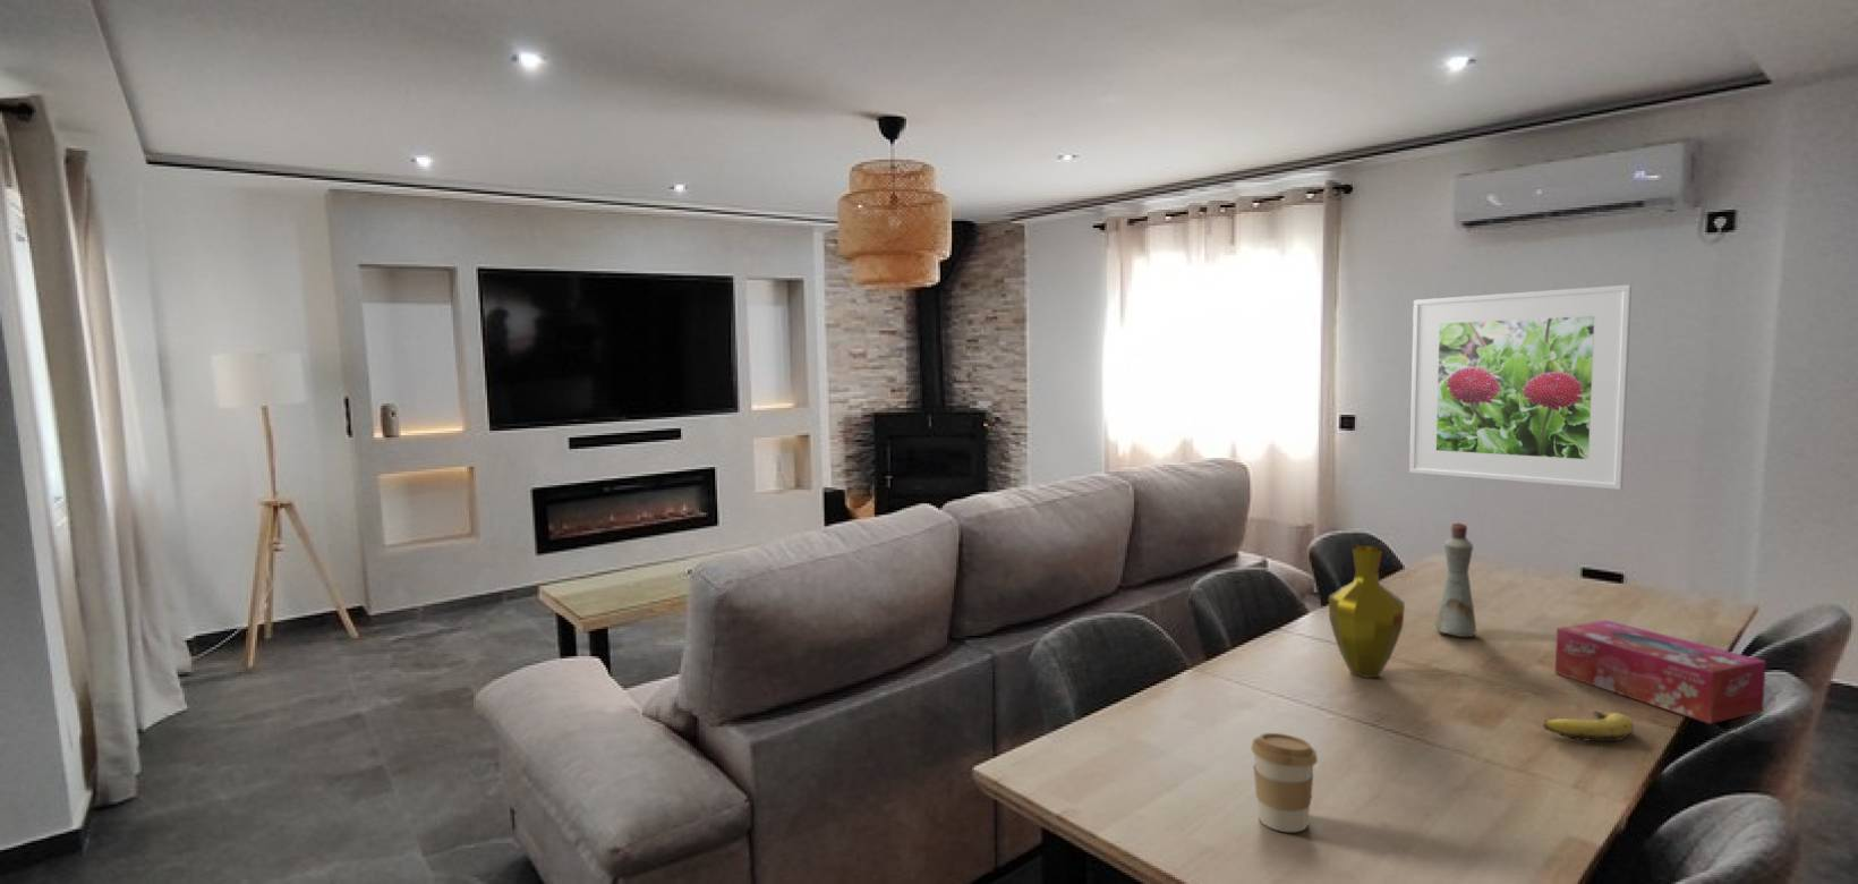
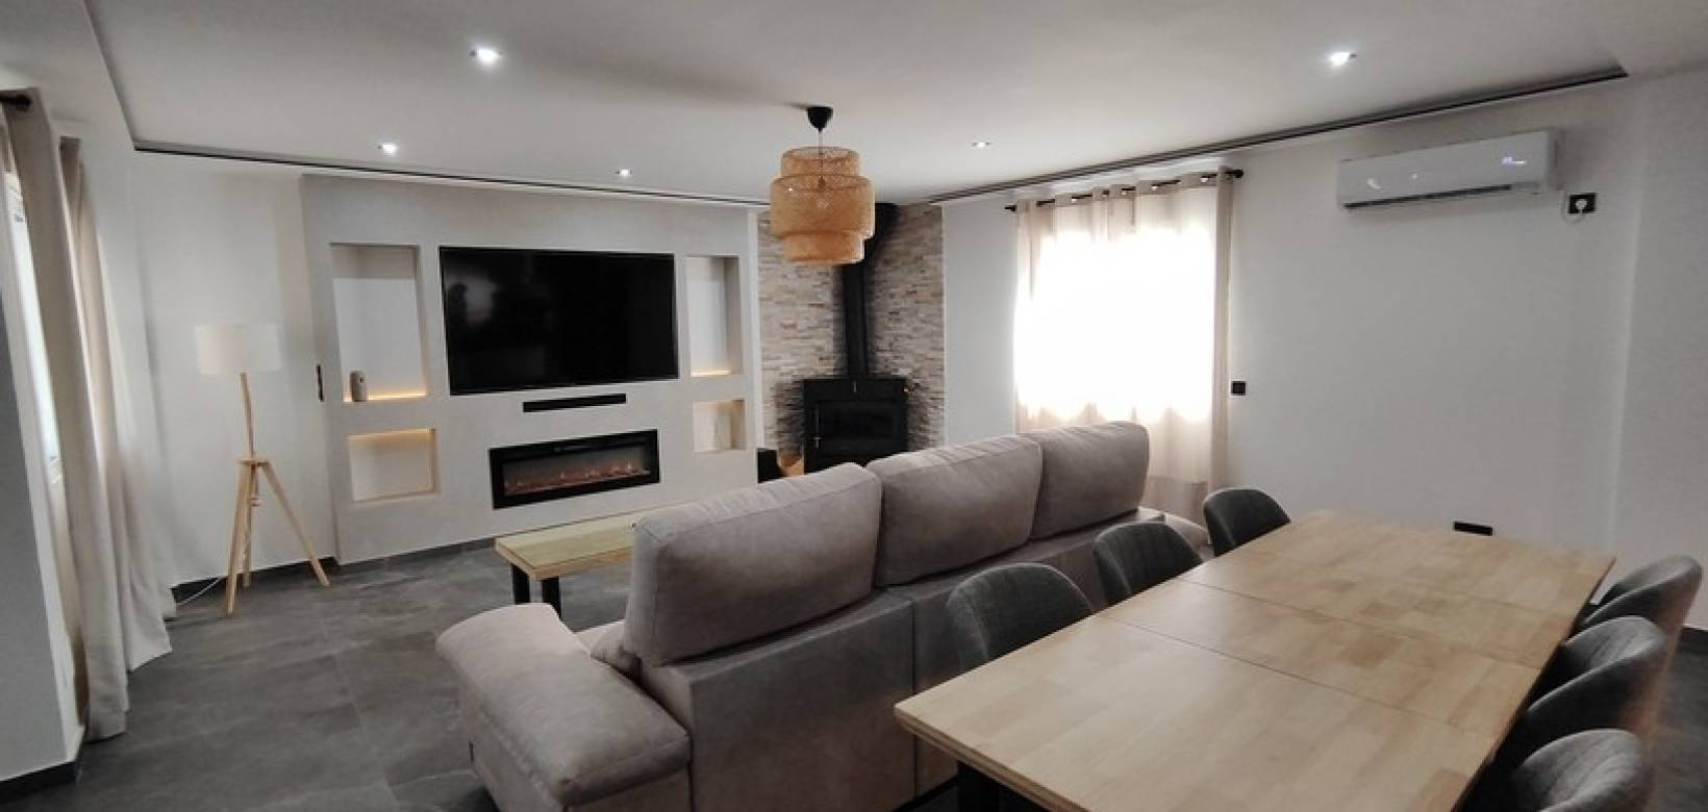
- vase [1328,545,1407,679]
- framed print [1408,283,1633,491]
- tissue box [1555,619,1768,725]
- bottle [1434,521,1478,638]
- coffee cup [1250,732,1319,833]
- banana [1542,710,1635,742]
